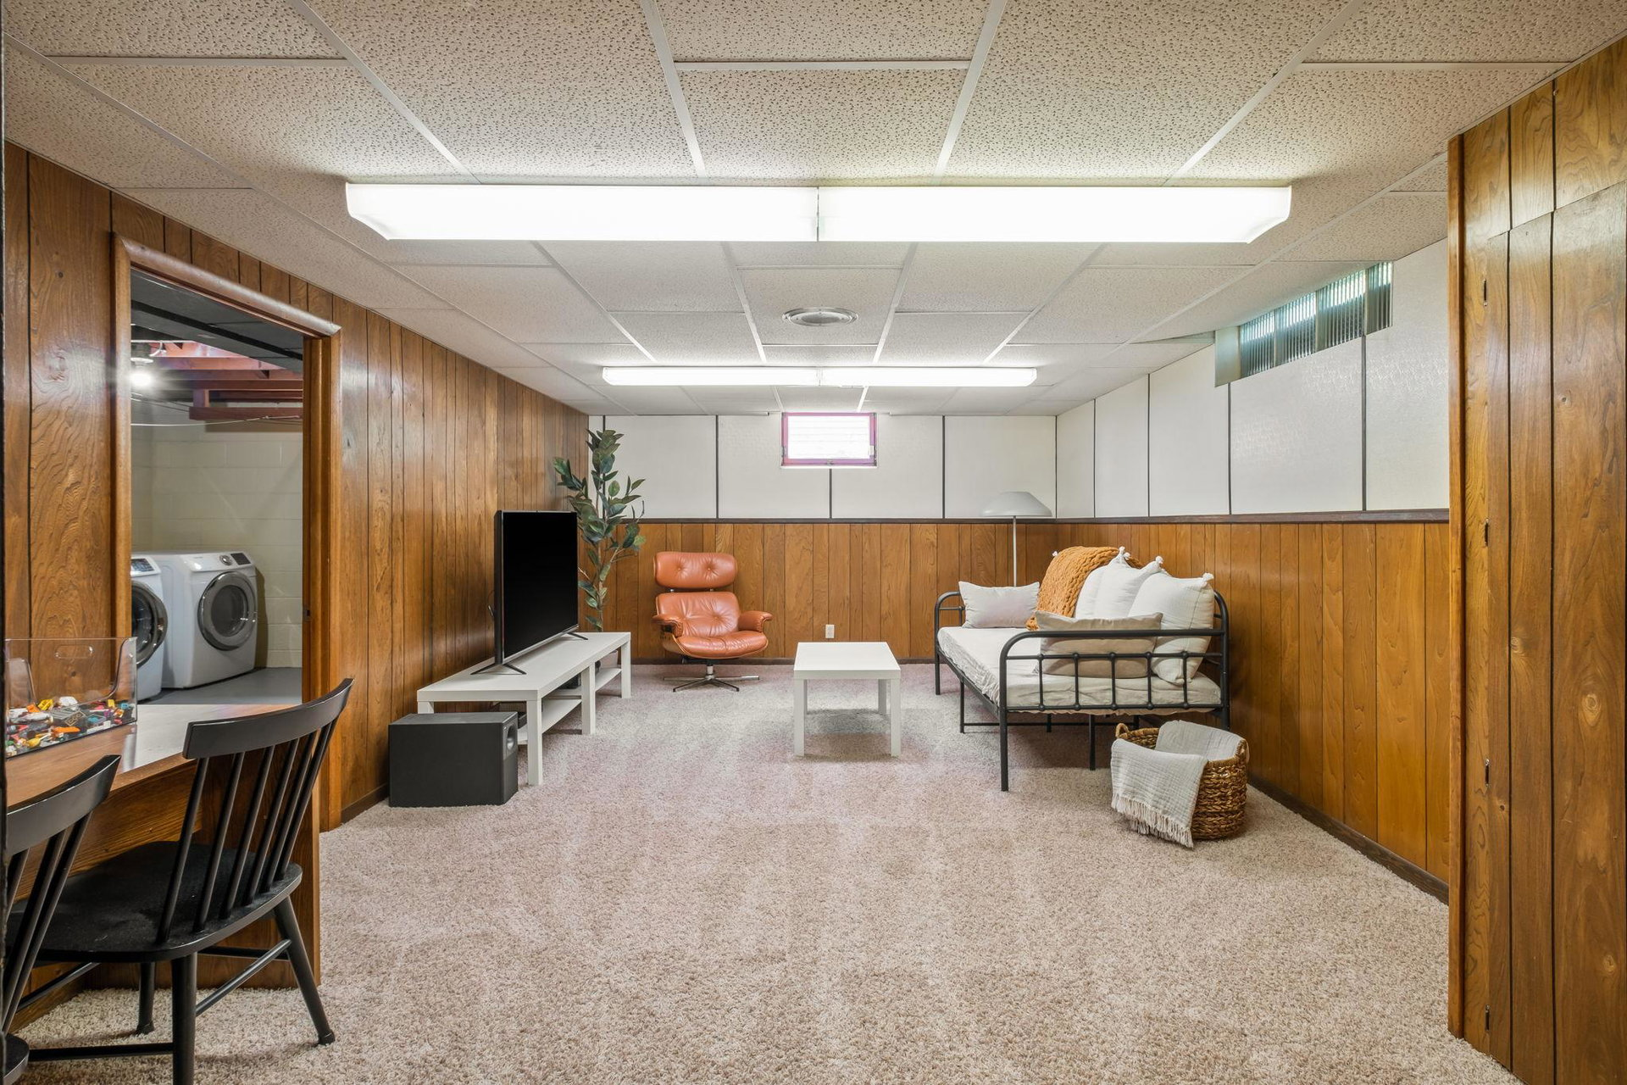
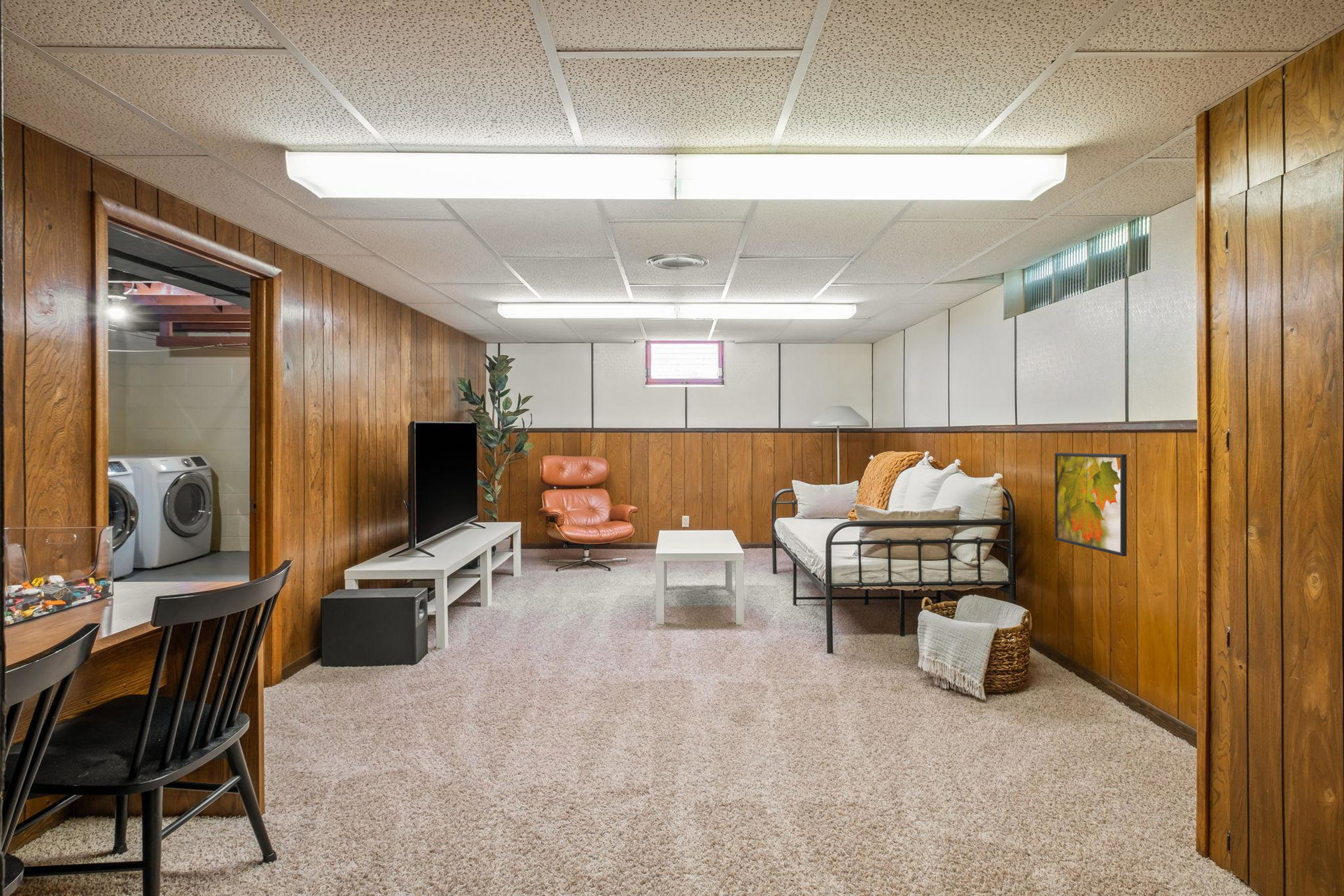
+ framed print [1054,452,1128,557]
